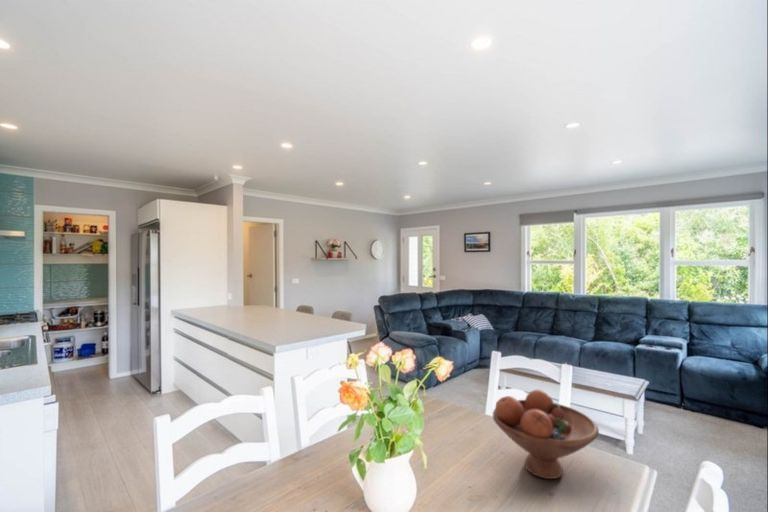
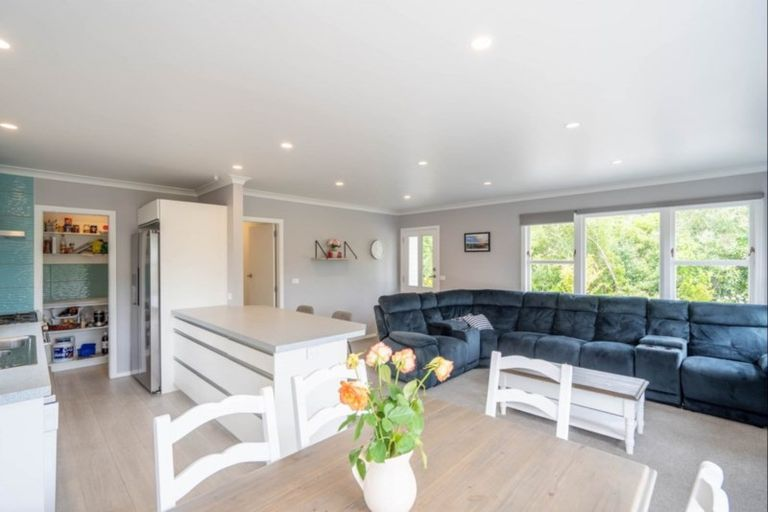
- fruit bowl [492,389,600,480]
